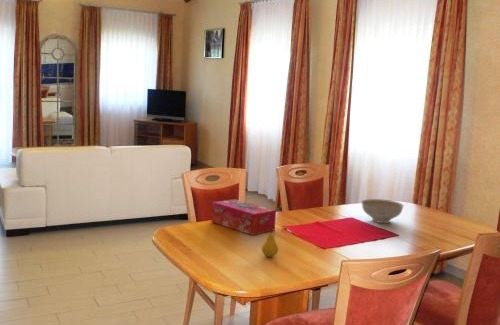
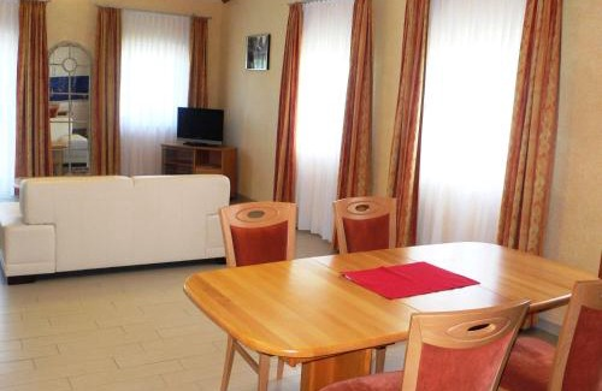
- tissue box [211,198,277,236]
- decorative bowl [360,198,405,224]
- fruit [261,229,279,258]
